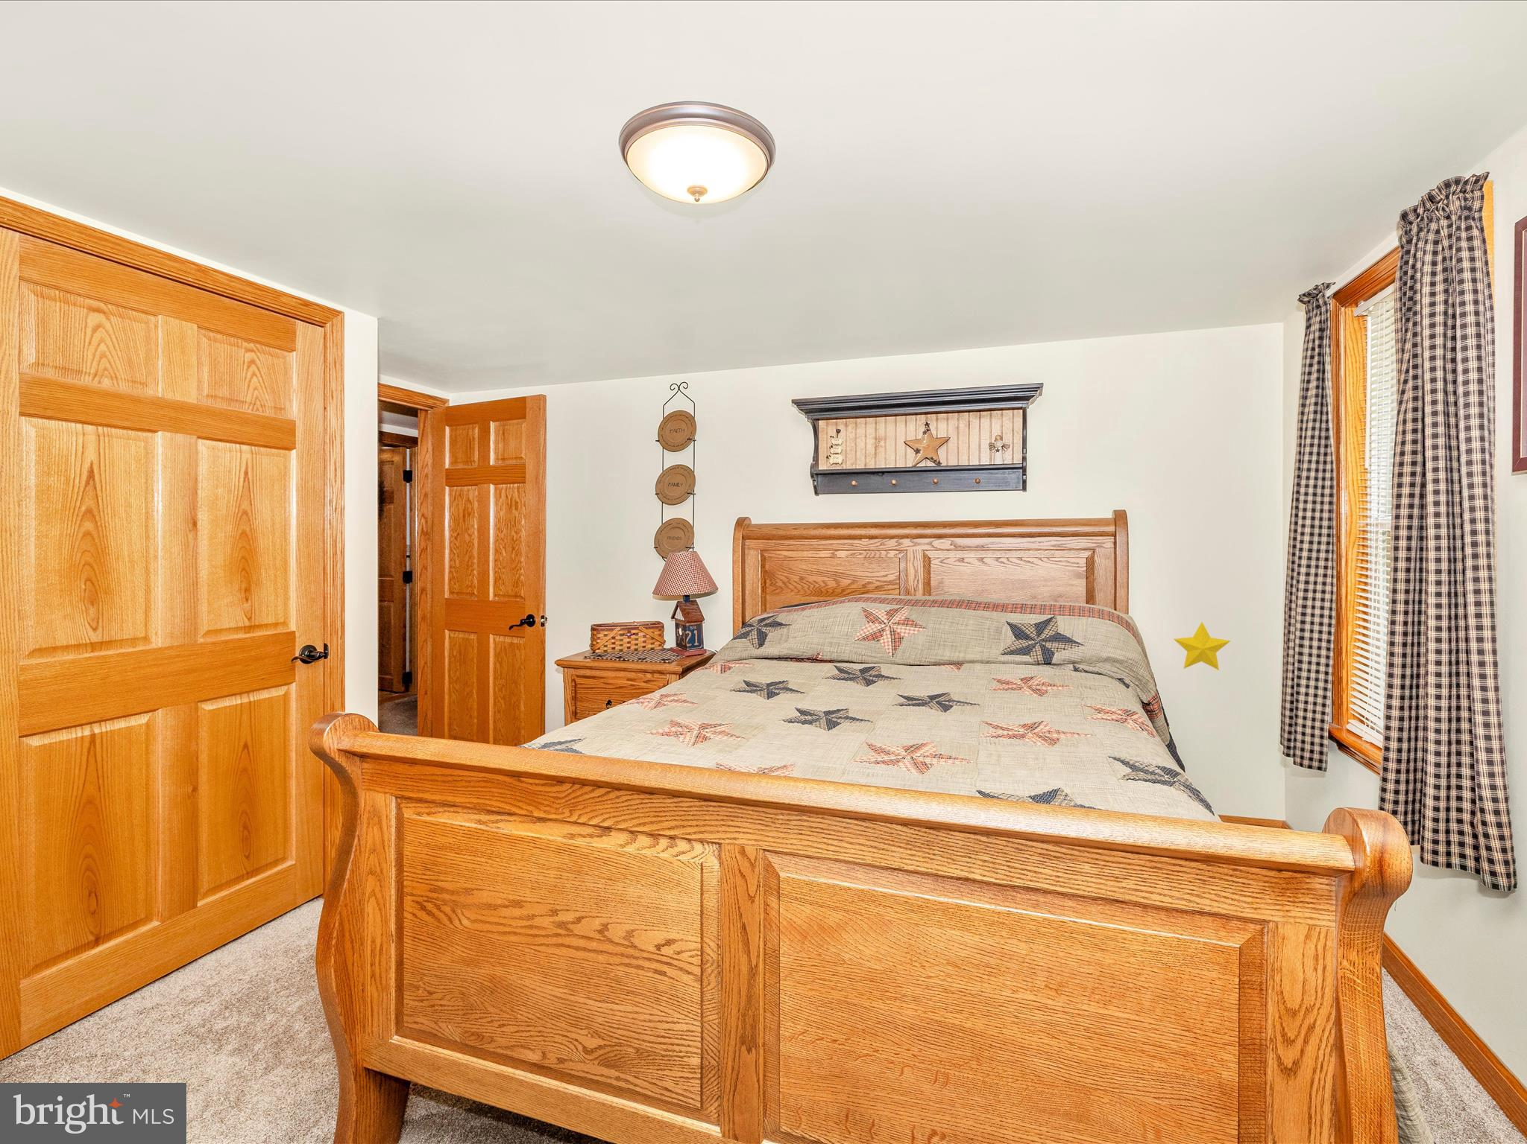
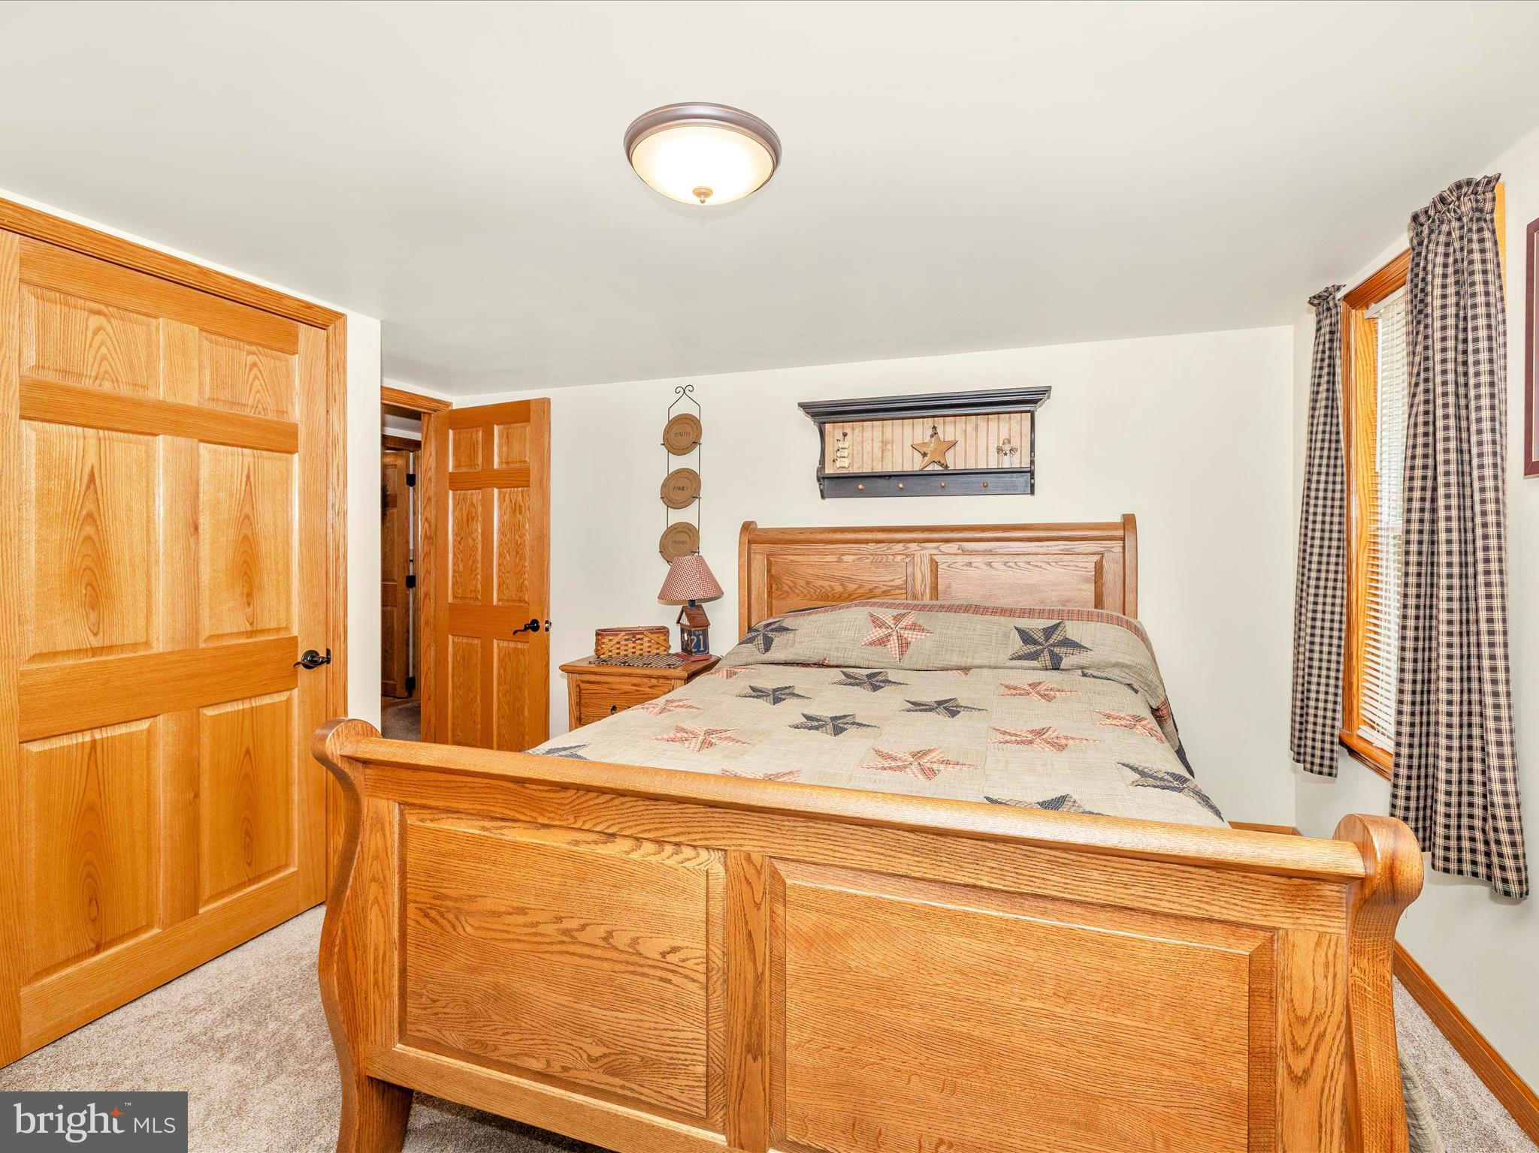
- decorative star [1172,621,1231,671]
